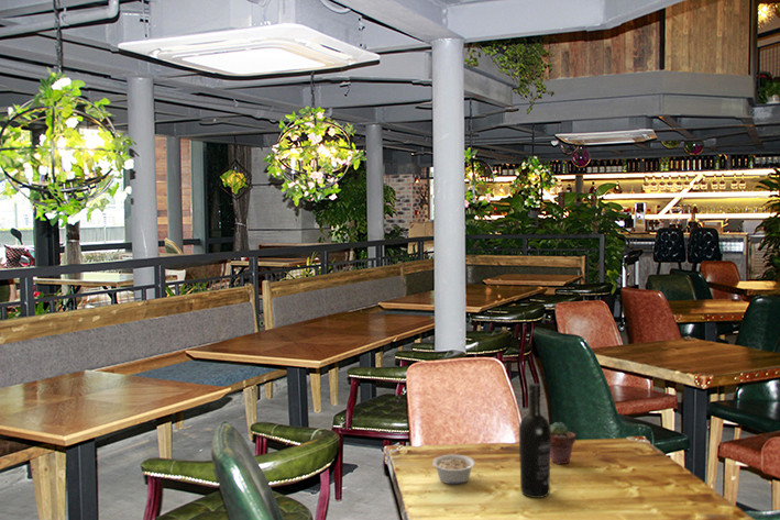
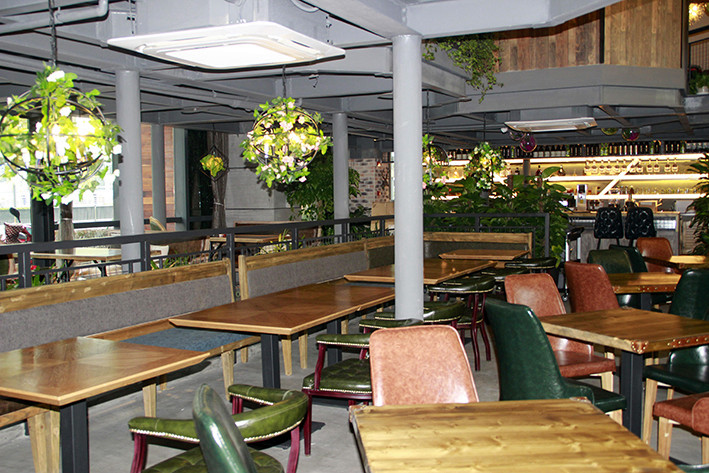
- legume [431,454,476,485]
- potted succulent [550,421,576,465]
- wine bottle [518,383,551,499]
